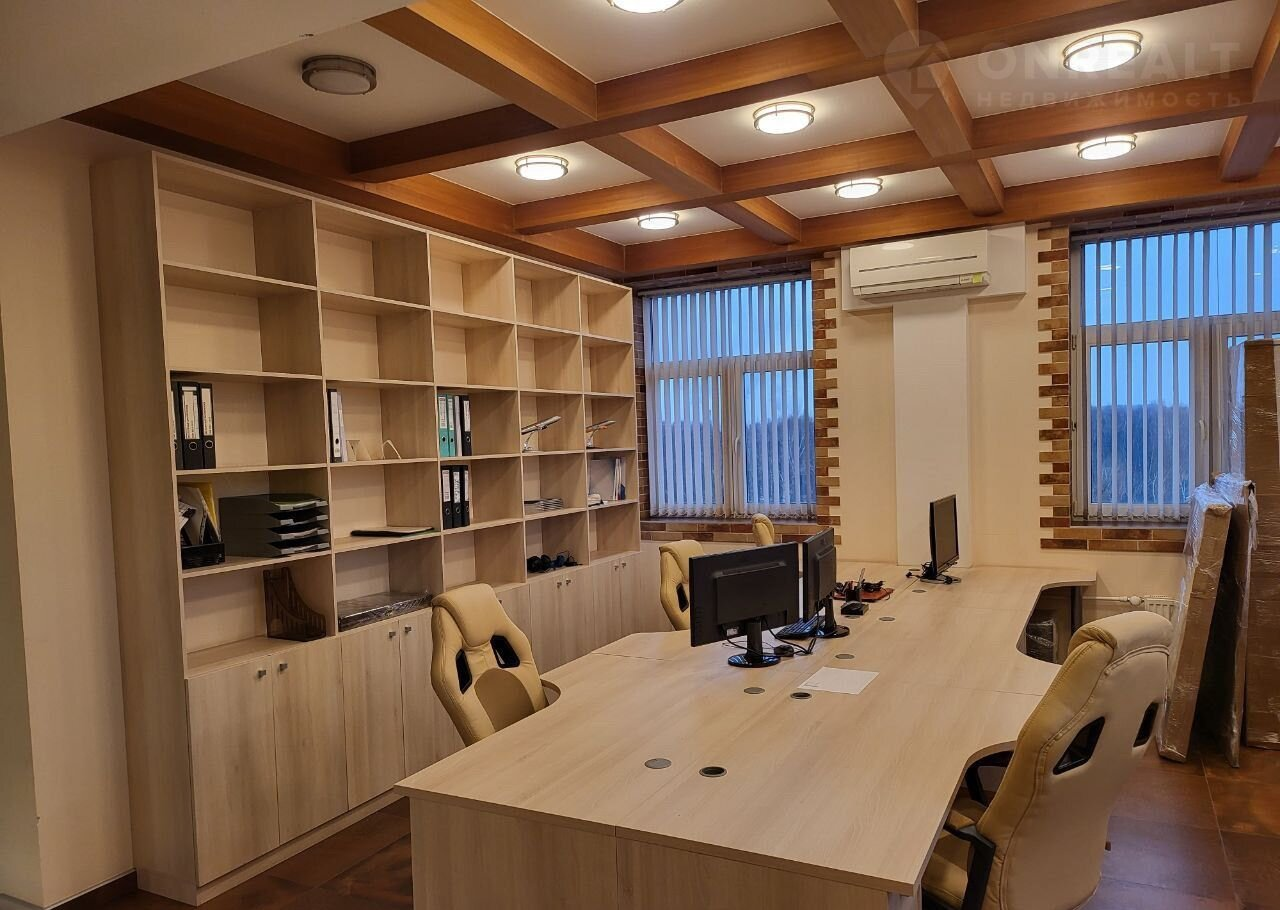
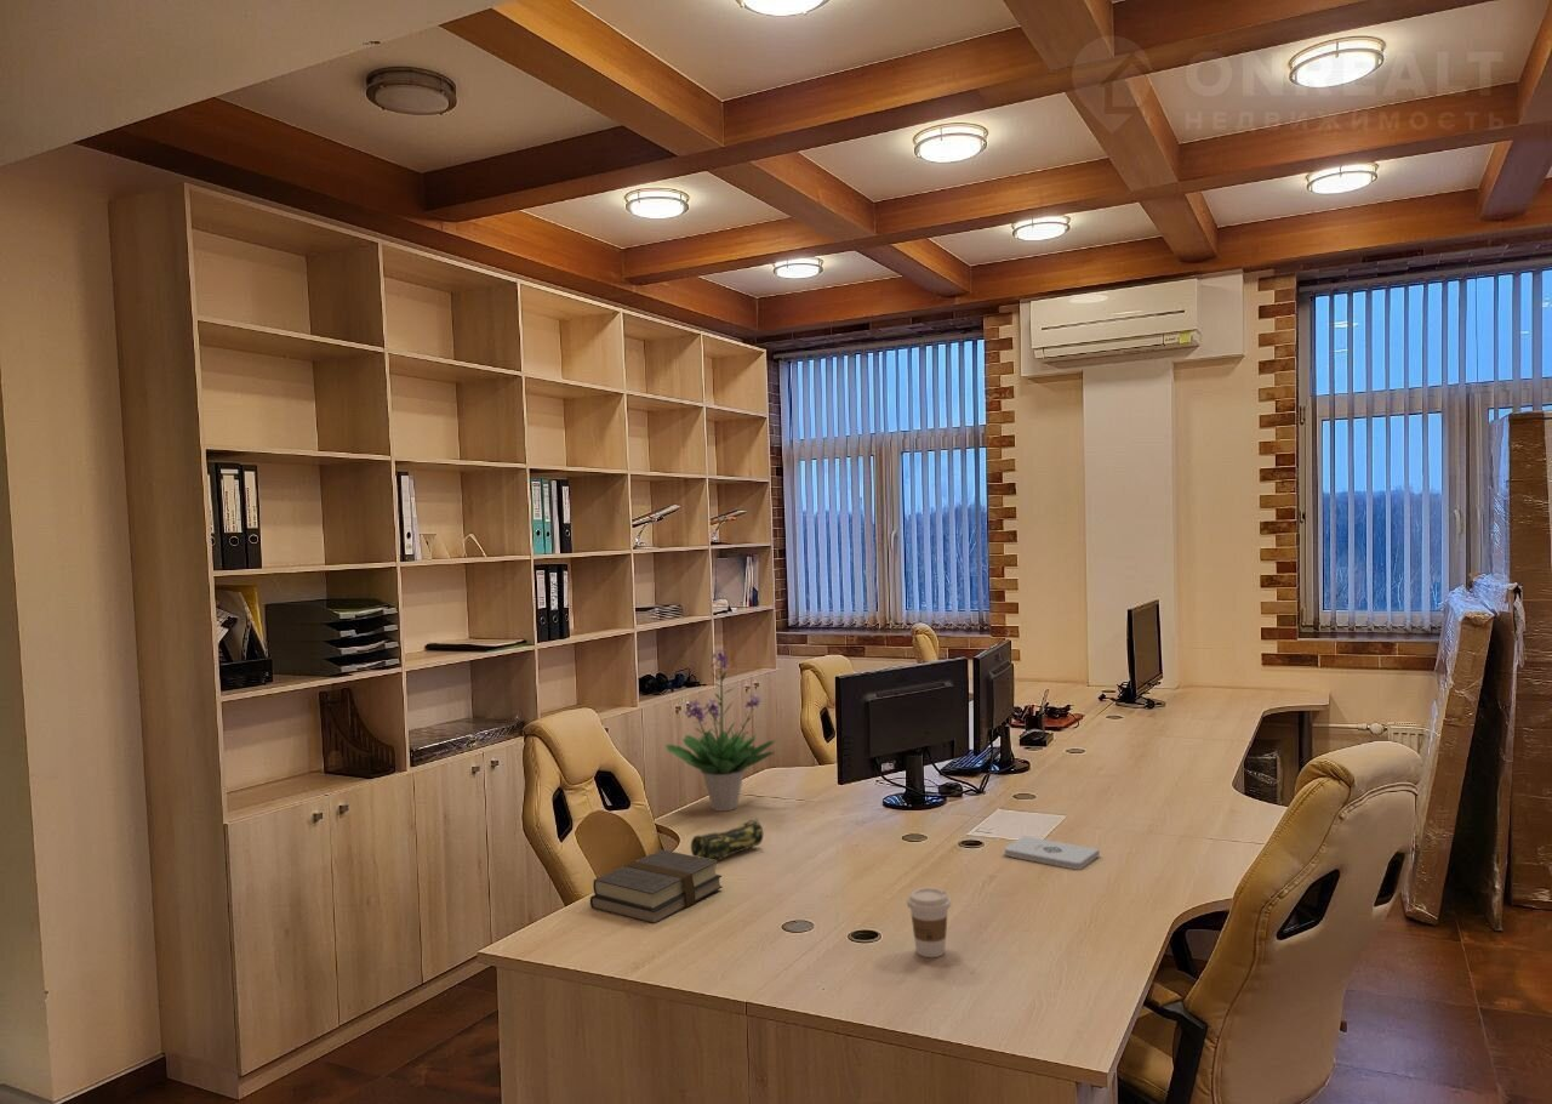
+ pencil case [690,819,764,861]
+ notepad [1003,835,1101,871]
+ book [589,848,724,924]
+ potted plant [664,647,777,812]
+ coffee cup [906,887,952,958]
